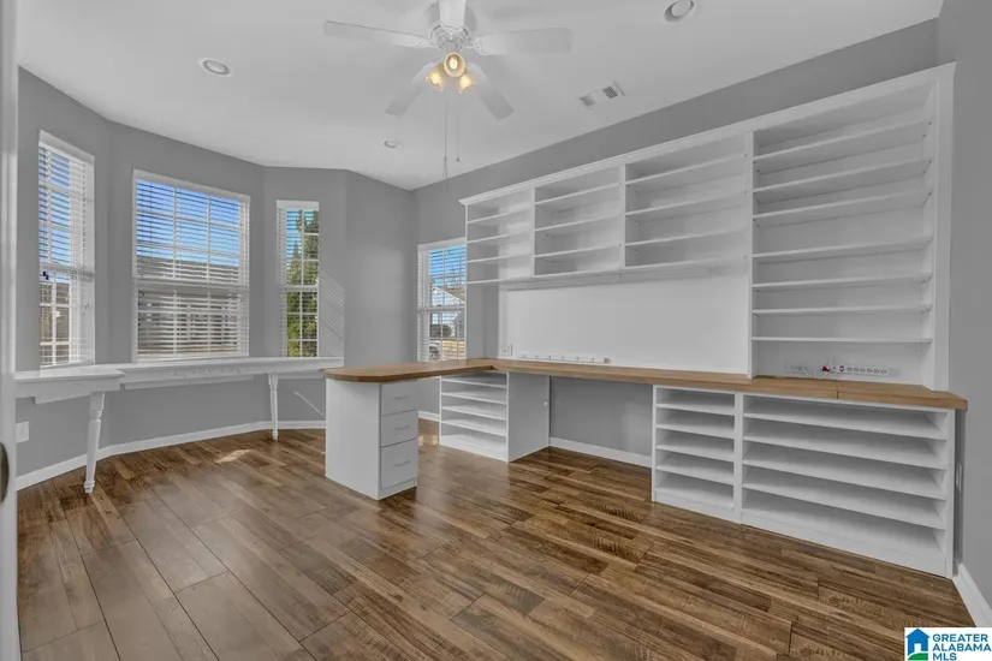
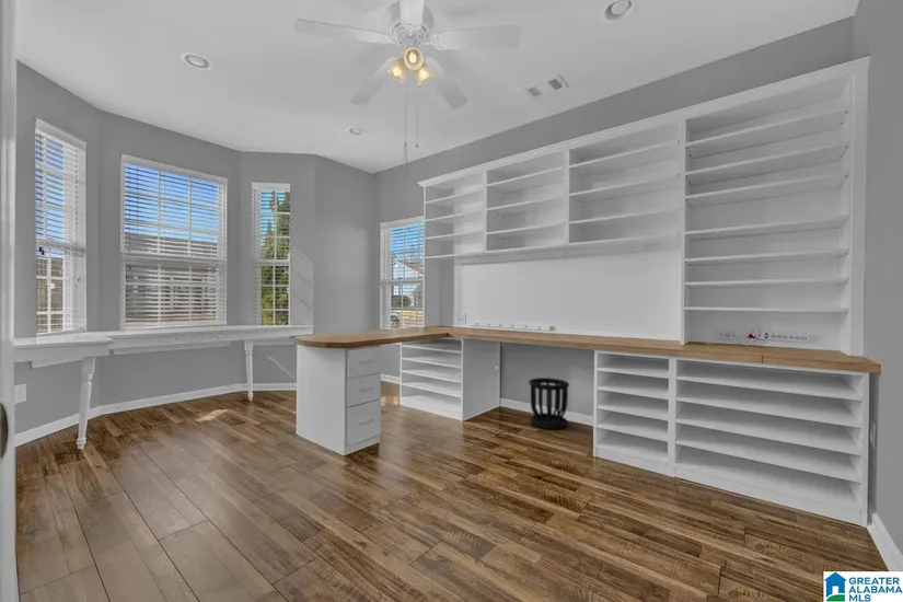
+ wastebasket [528,377,570,430]
